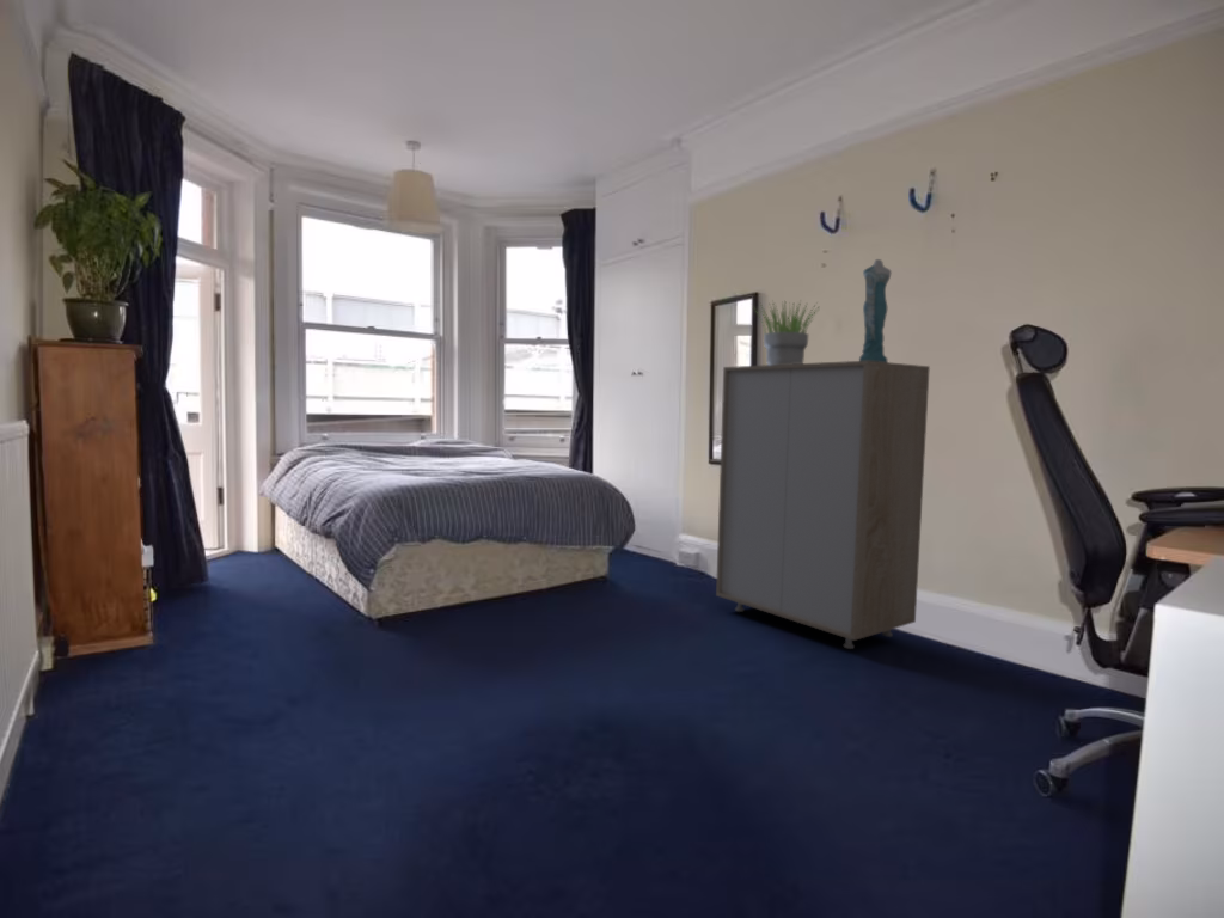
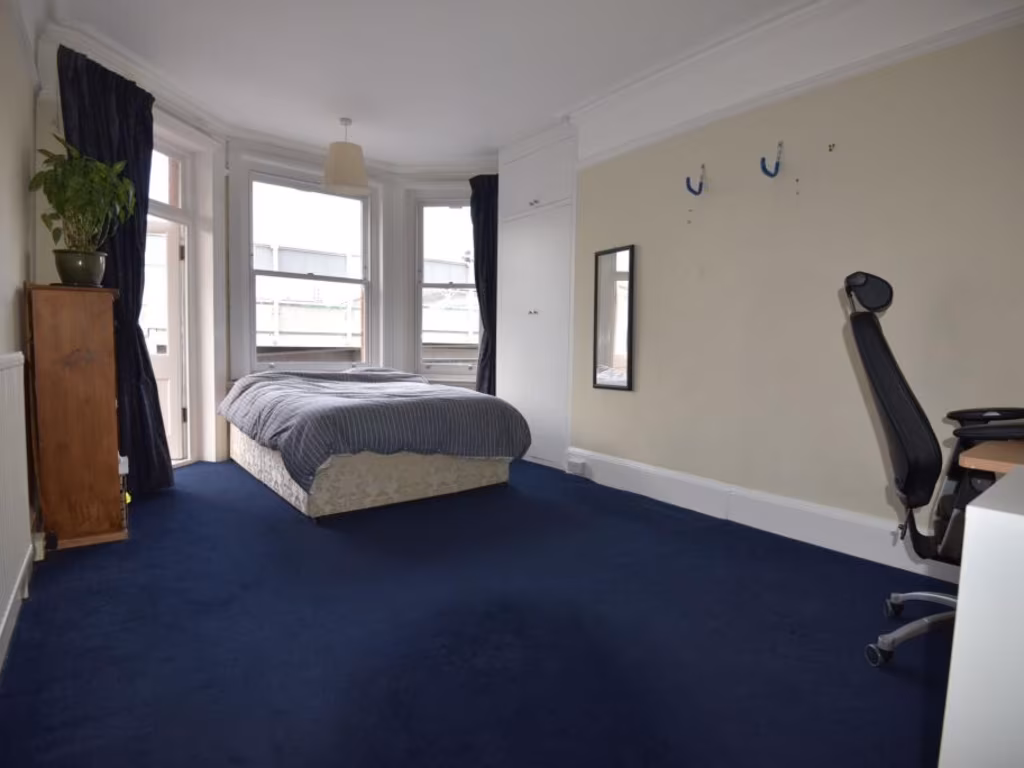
- dress [858,258,893,362]
- potted plant [751,300,819,365]
- storage cabinet [715,360,931,650]
